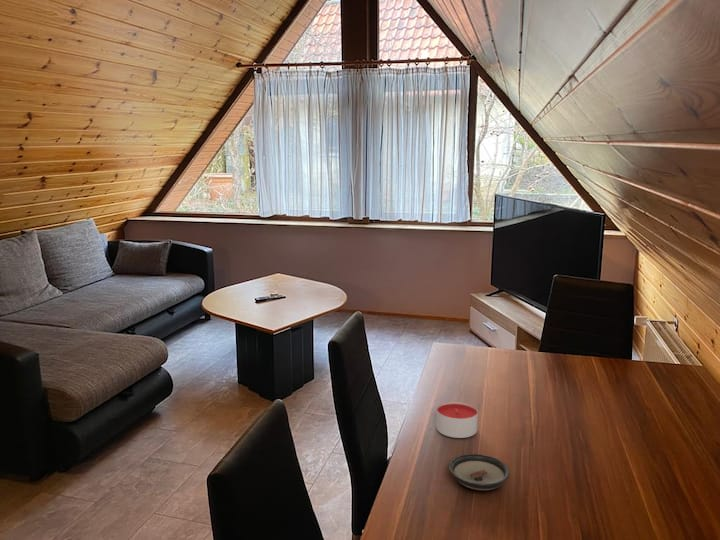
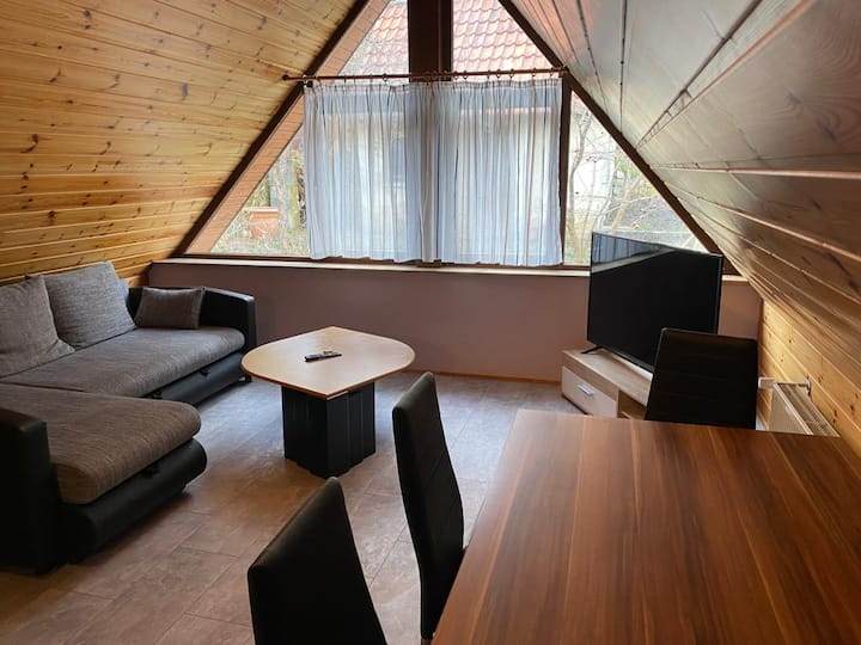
- candle [435,401,479,439]
- saucer [448,453,511,491]
